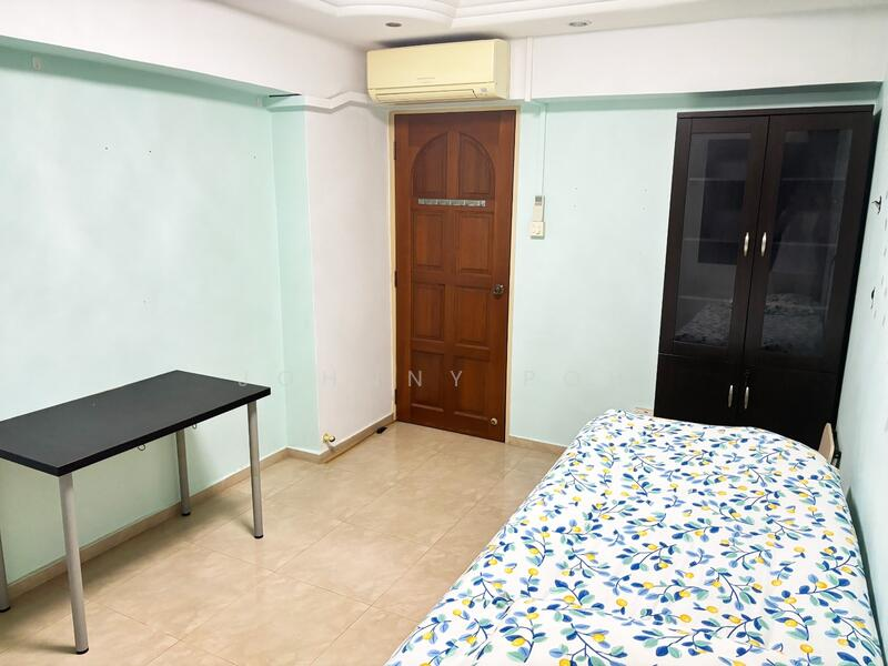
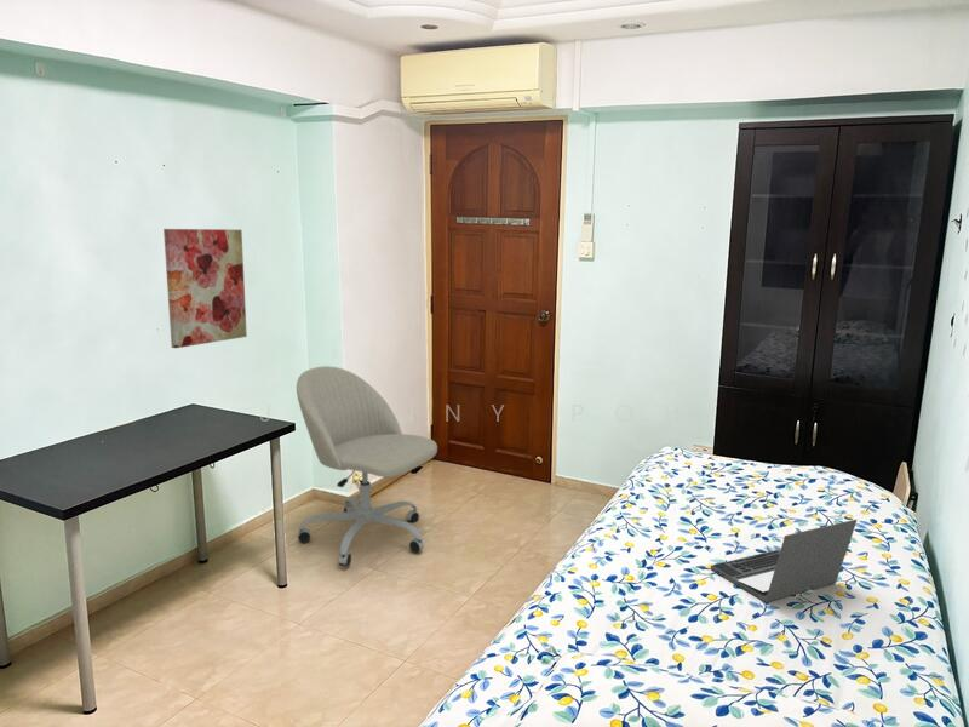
+ office chair [296,365,438,567]
+ wall art [162,228,248,349]
+ laptop [710,519,858,603]
